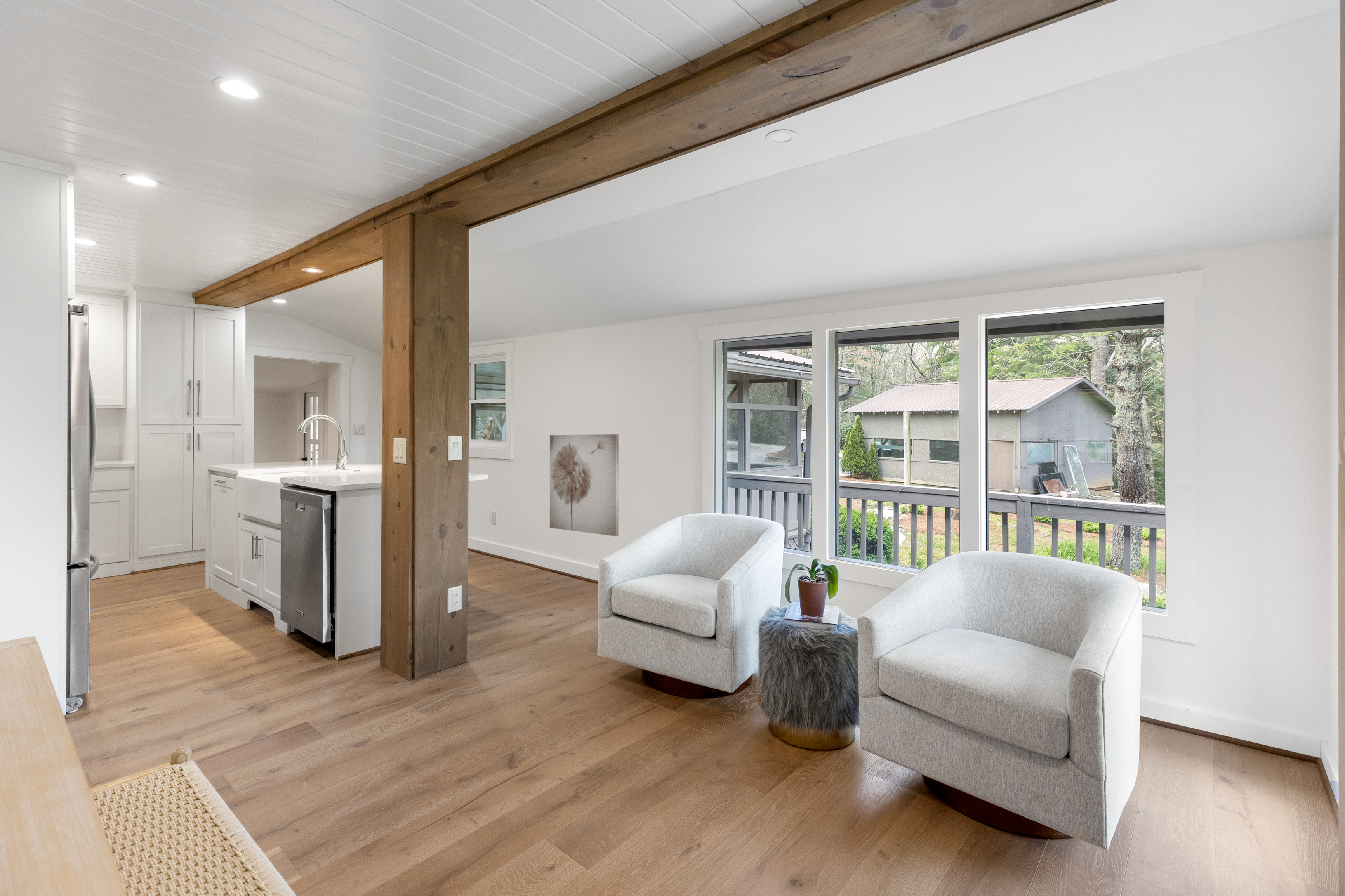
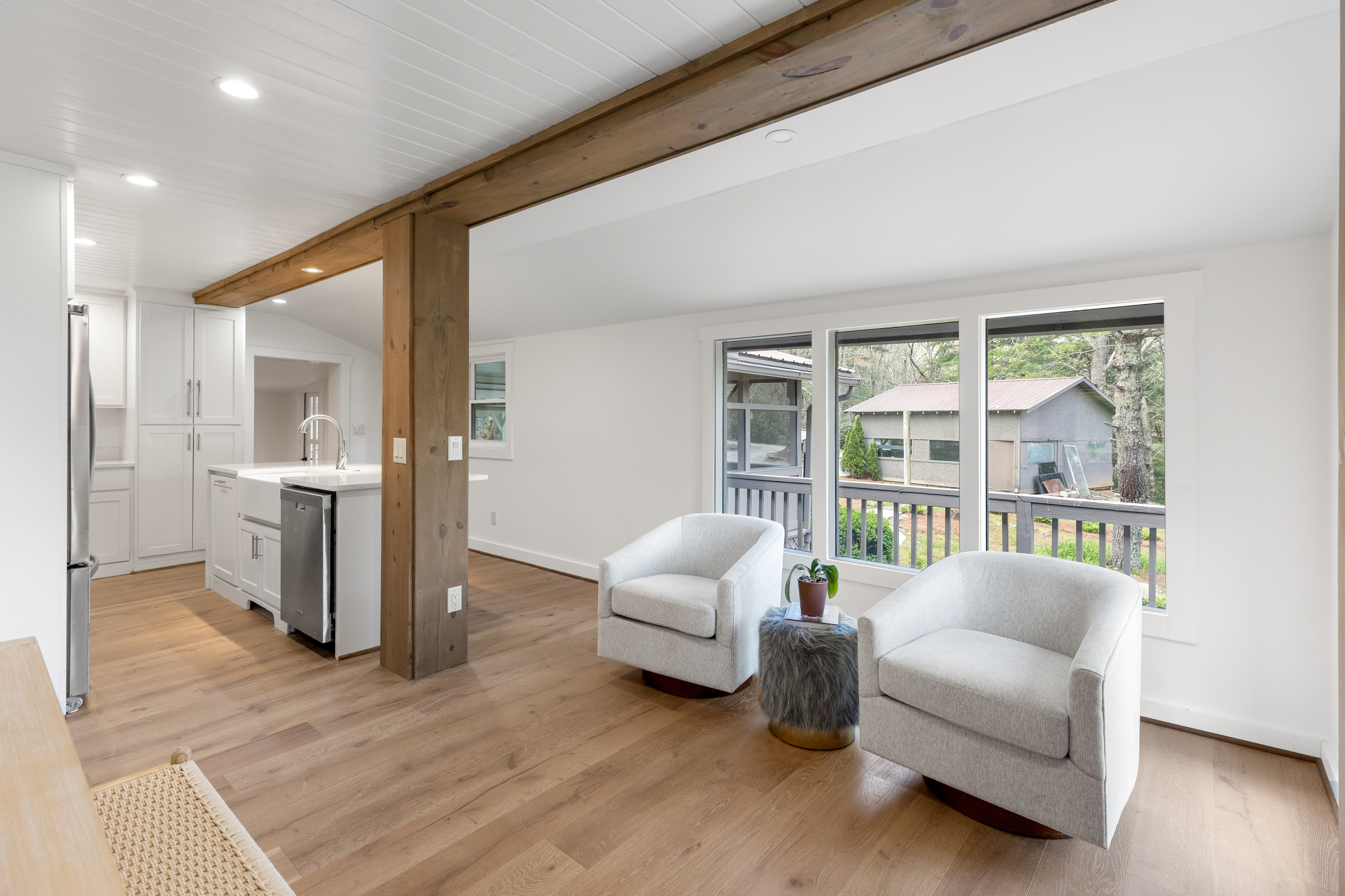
- wall art [549,434,619,537]
